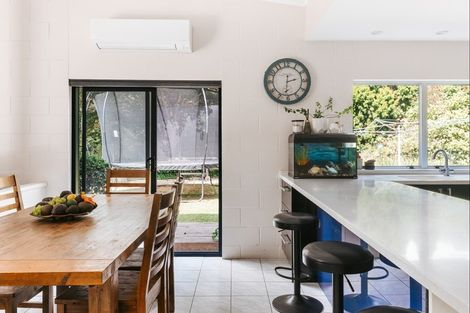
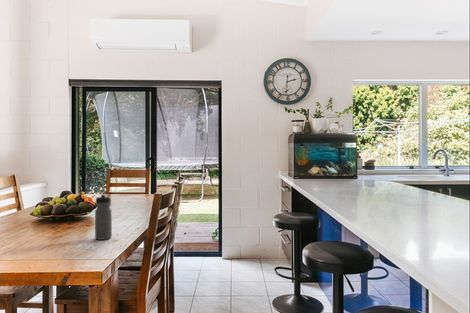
+ water bottle [94,193,113,241]
